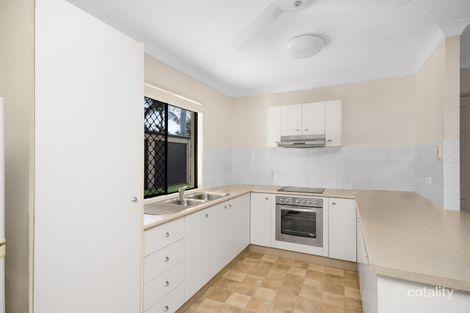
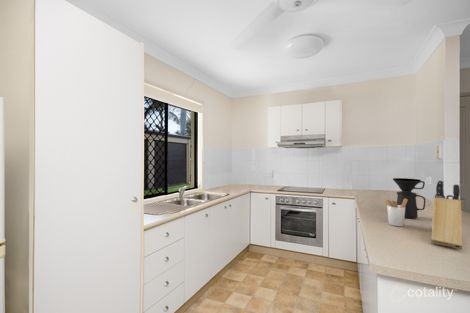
+ coffee maker [392,177,426,220]
+ utensil holder [383,198,408,227]
+ knife block [431,179,463,250]
